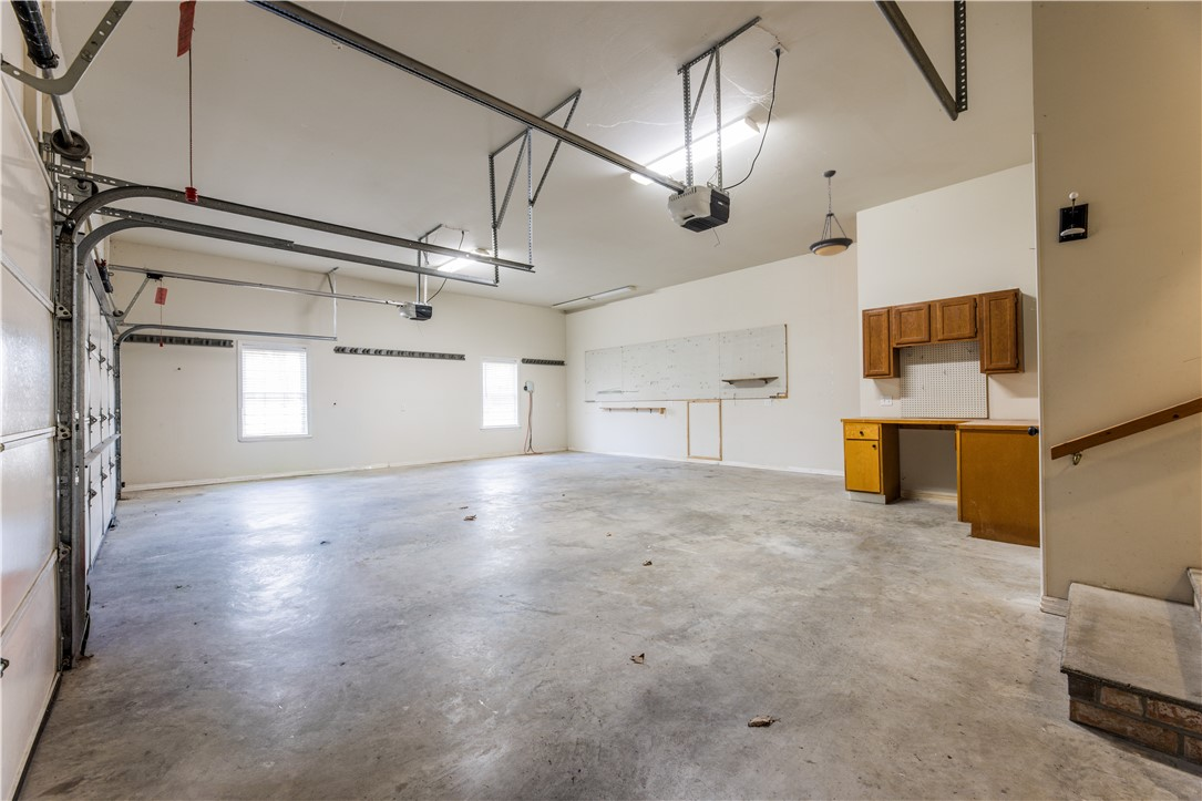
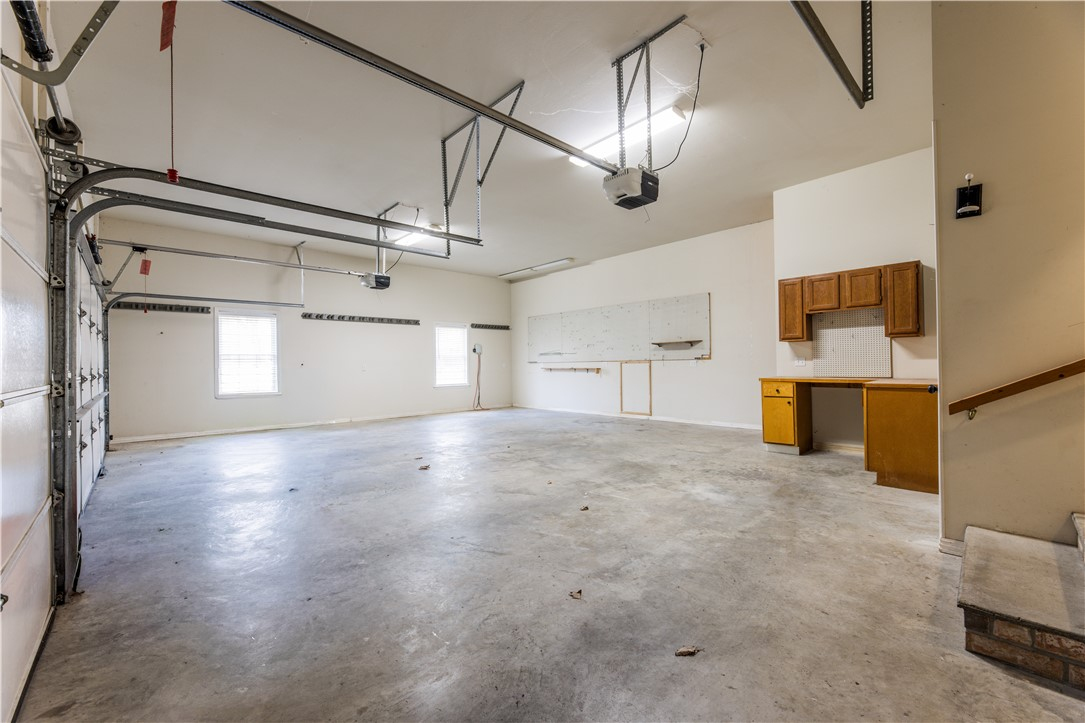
- light fixture [808,170,854,257]
